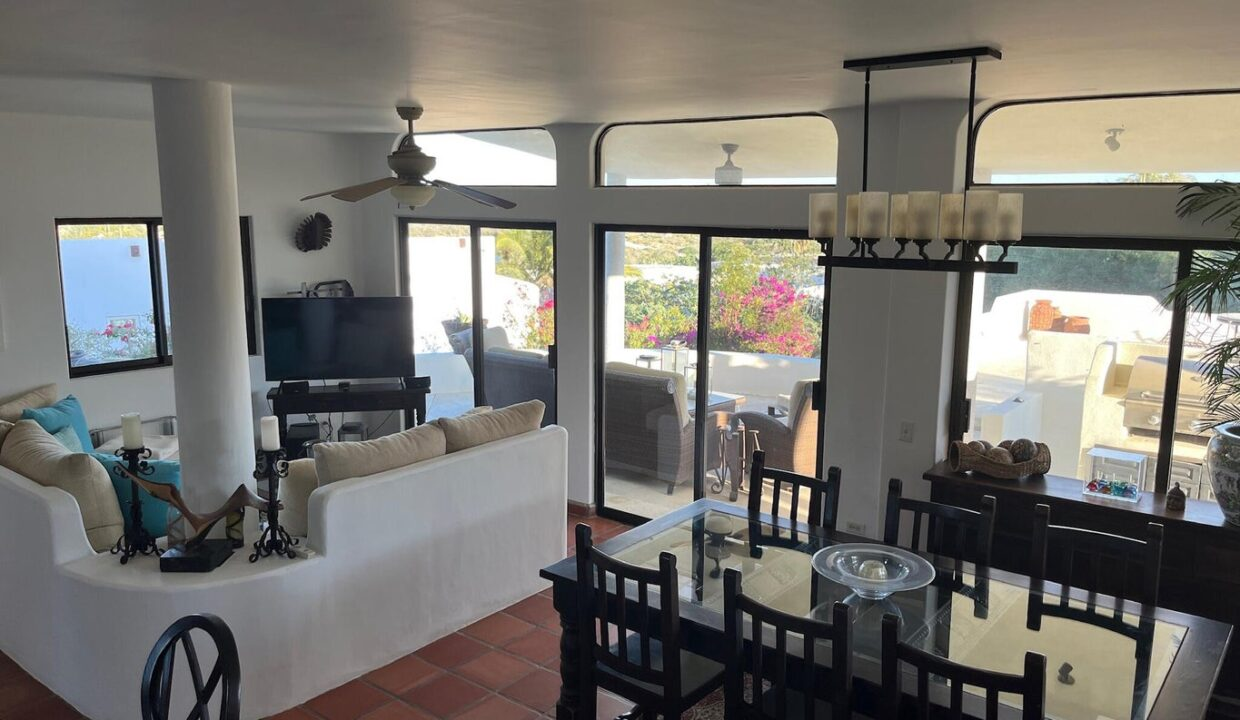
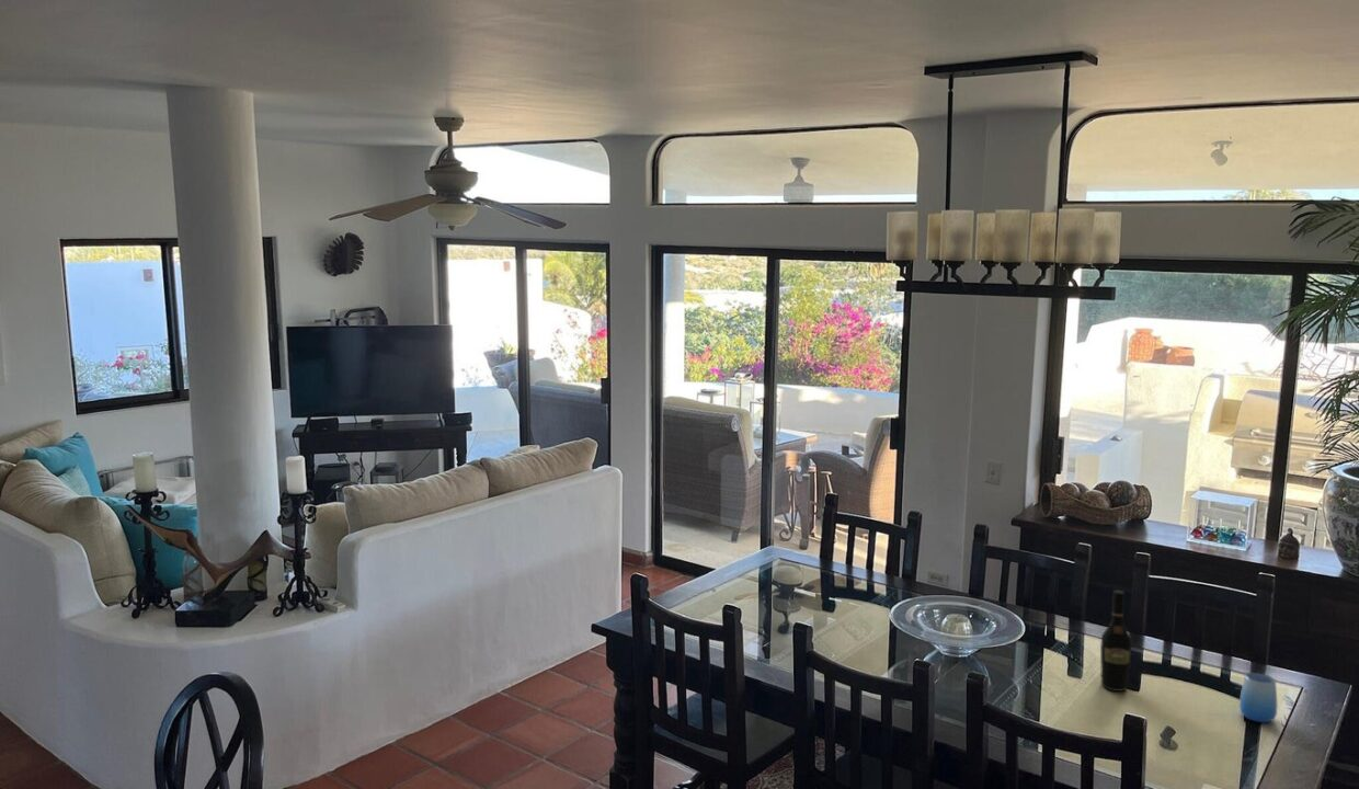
+ cup [1238,672,1279,723]
+ wine bottle [1099,590,1133,693]
